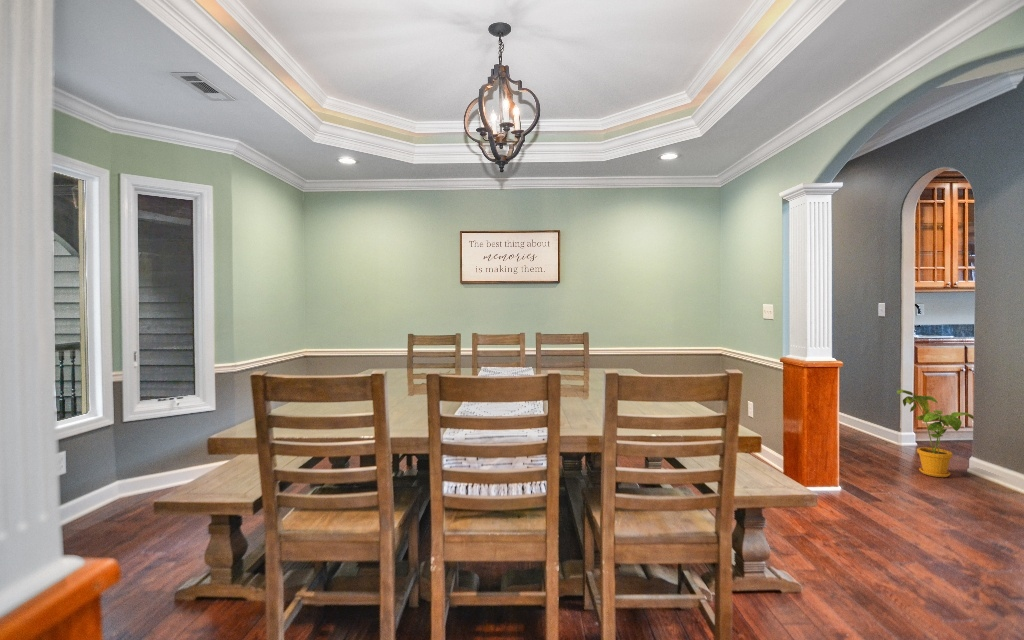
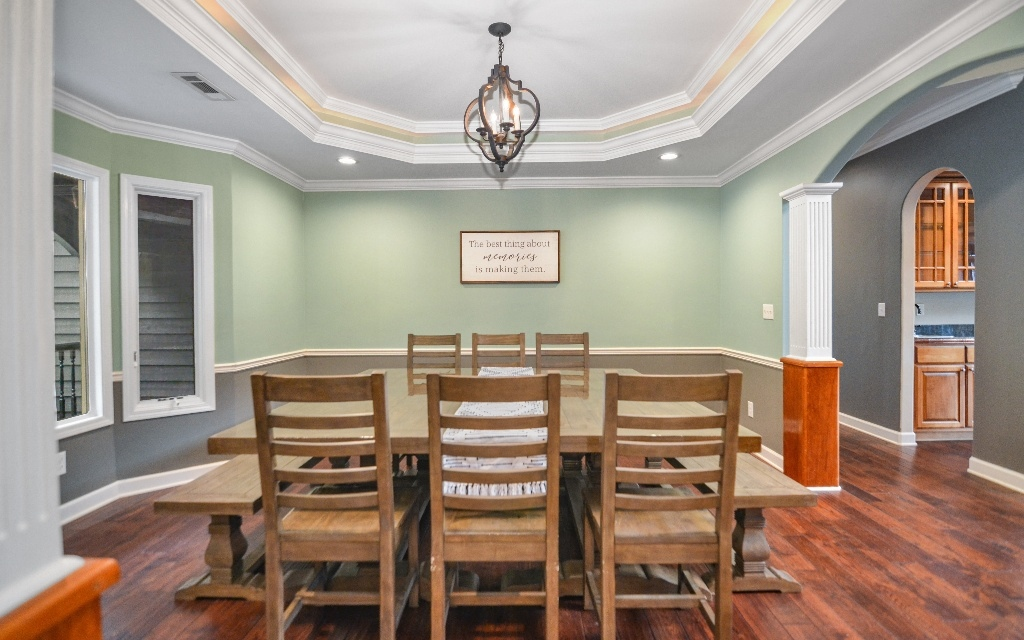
- house plant [896,389,975,478]
